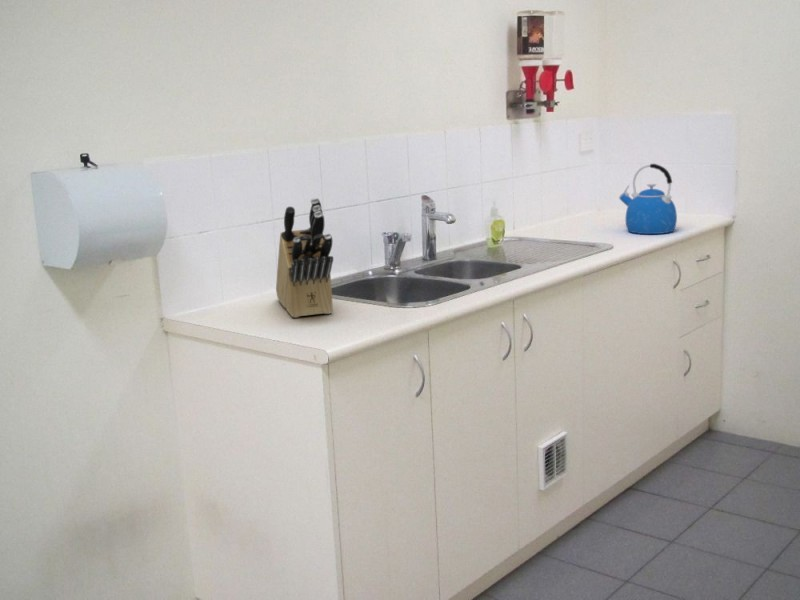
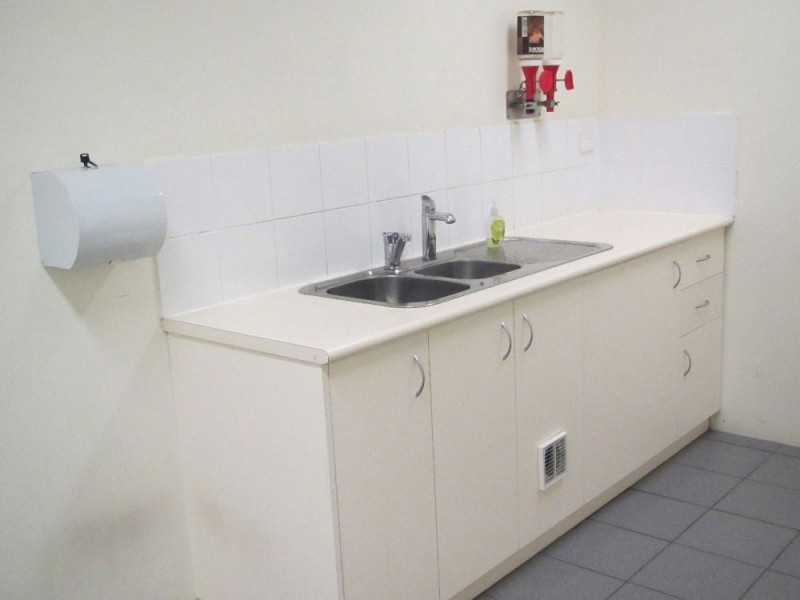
- kettle [618,163,678,235]
- knife block [275,197,334,319]
